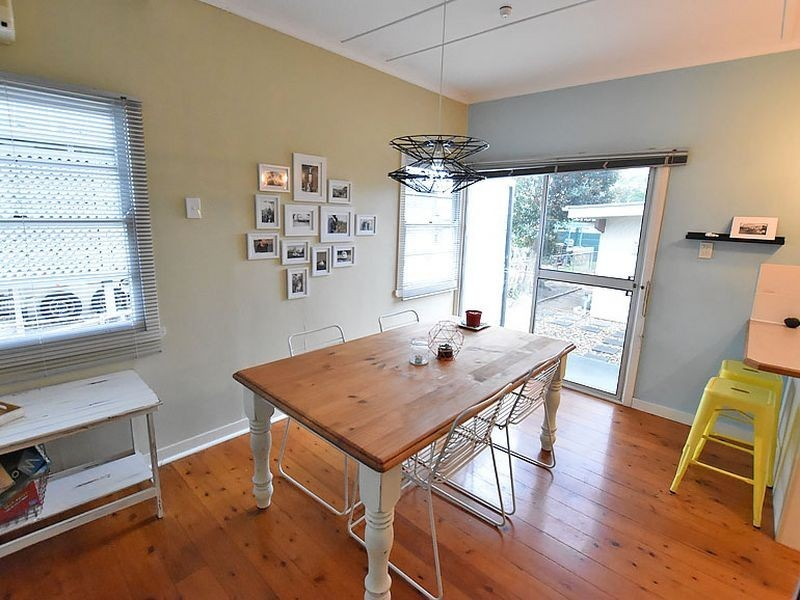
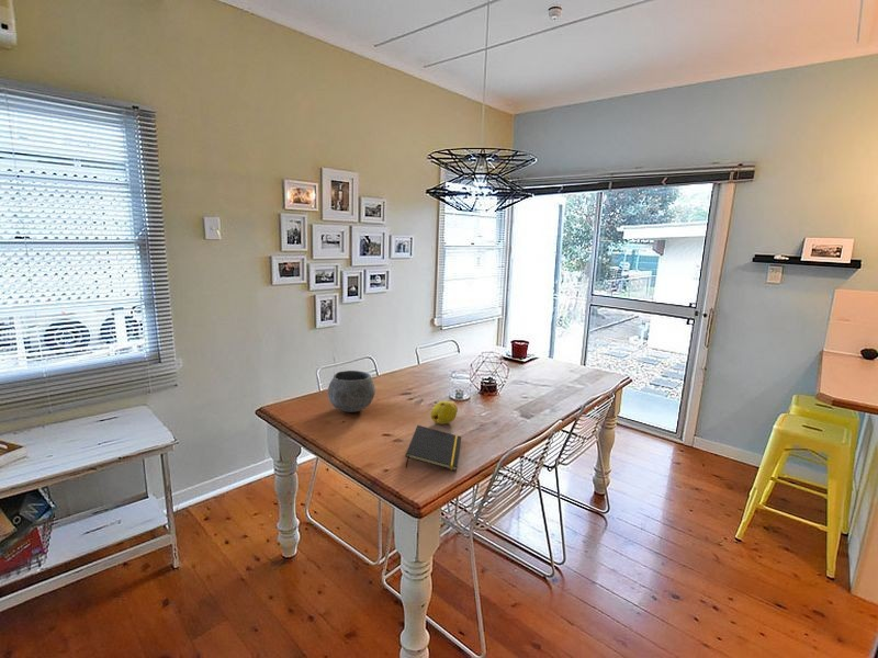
+ bowl [327,370,376,413]
+ notepad [405,424,462,472]
+ fruit [430,400,459,426]
